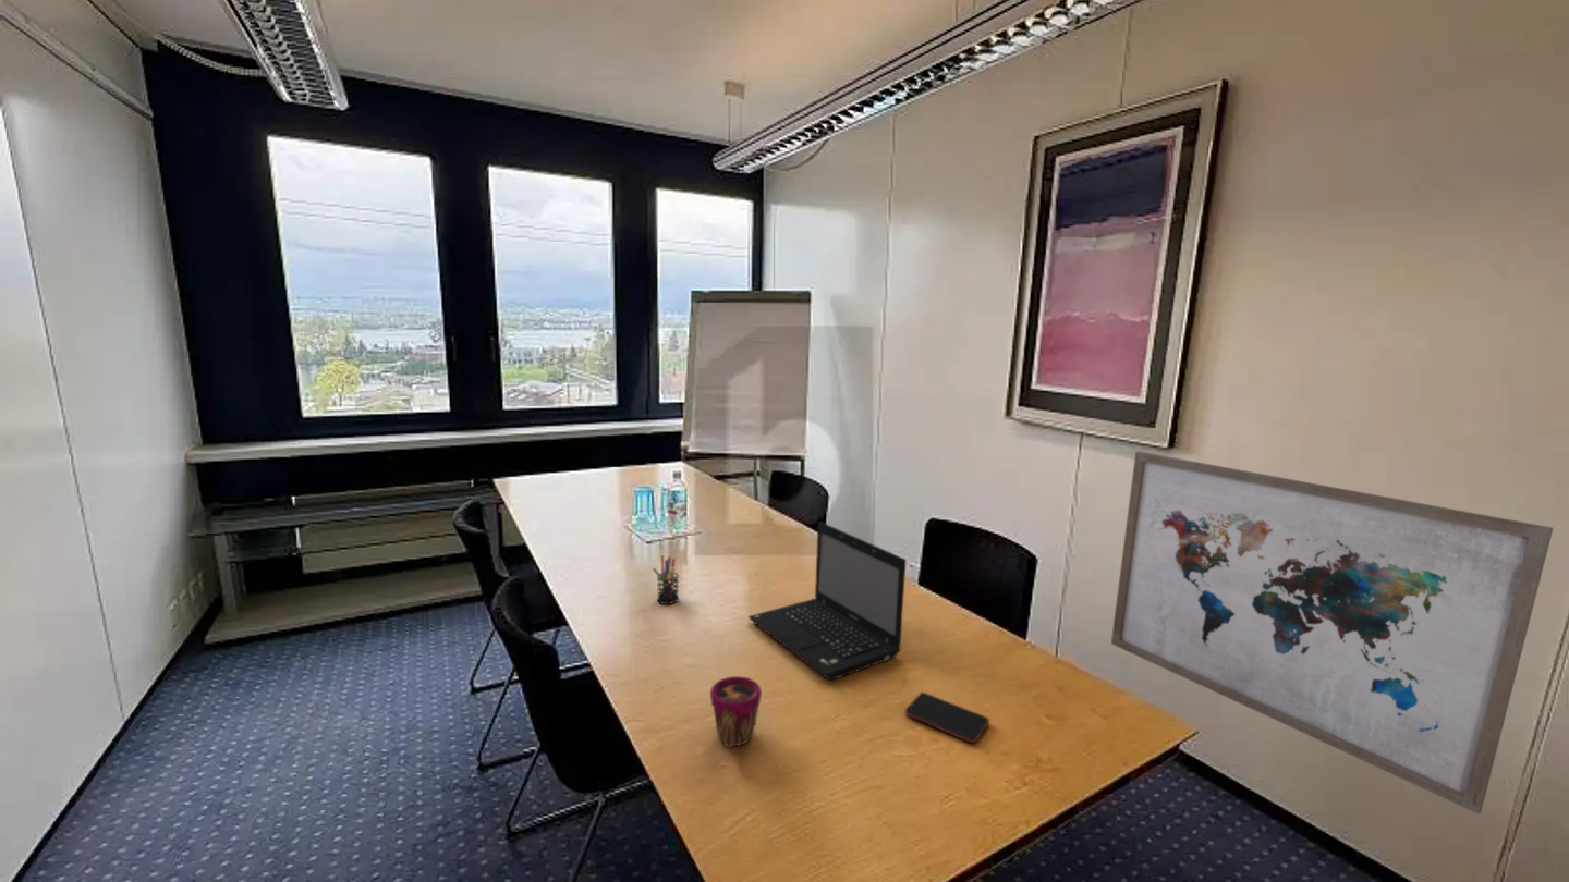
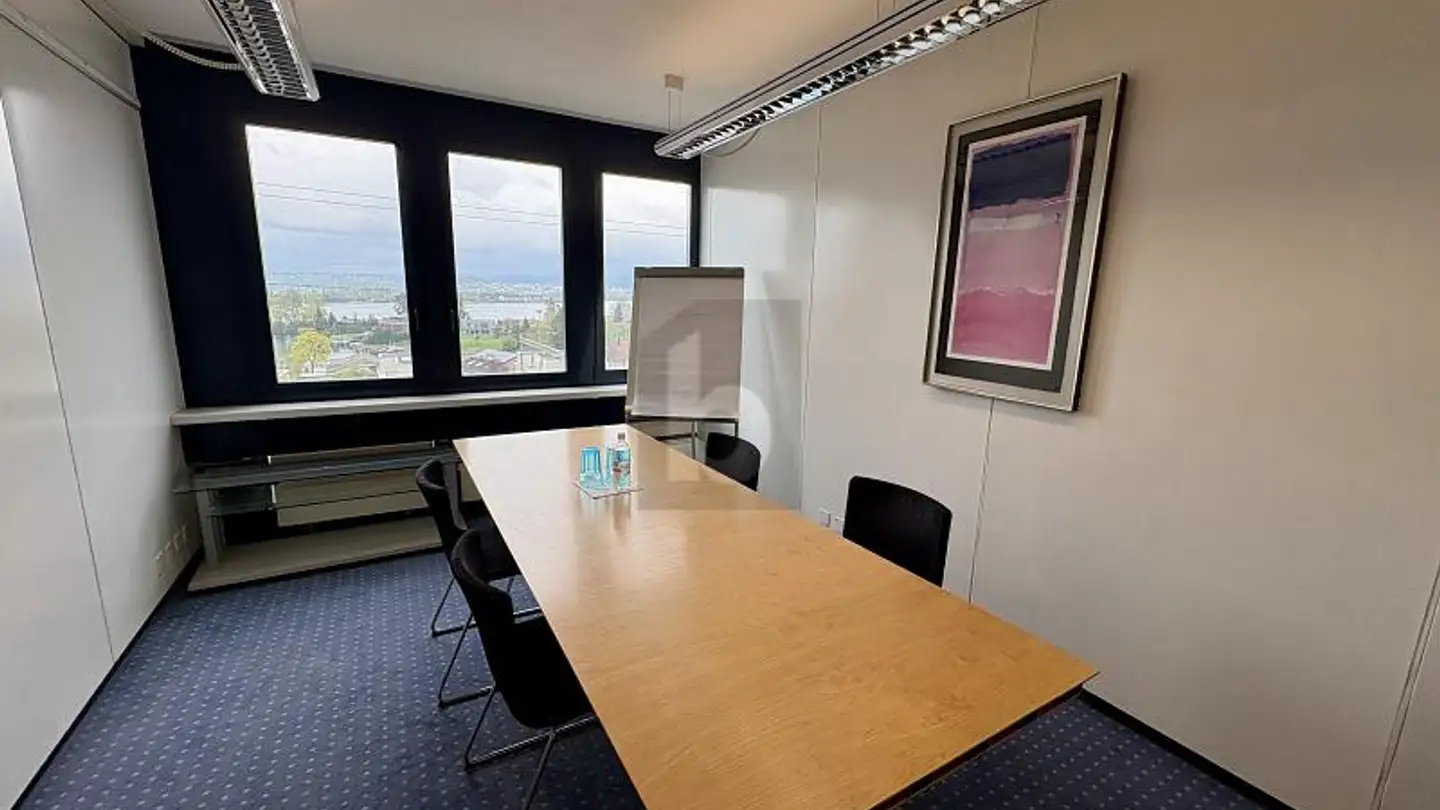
- smartphone [903,691,990,744]
- cup [709,675,763,748]
- laptop [747,520,907,682]
- pen holder [652,554,680,605]
- wall art [1110,450,1554,816]
